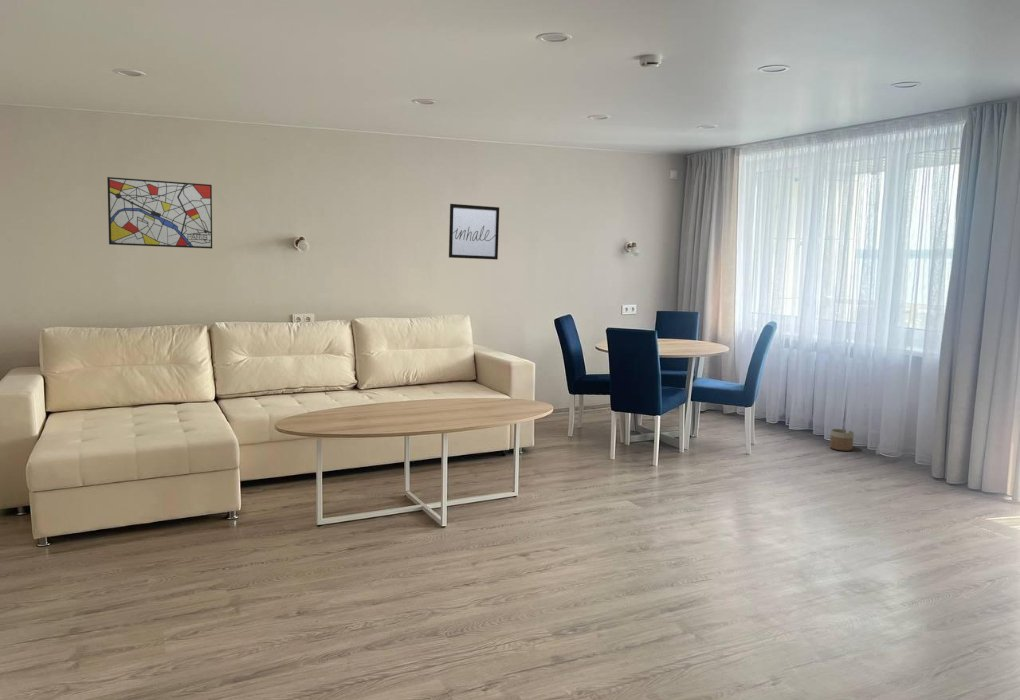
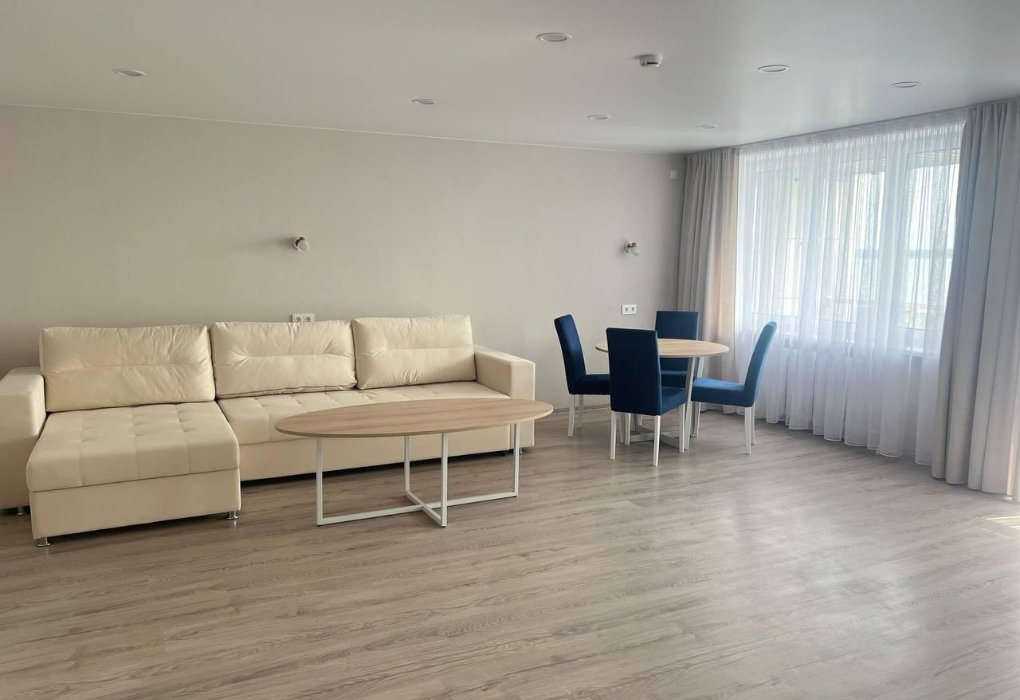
- wall art [448,203,500,260]
- wall art [106,176,213,250]
- planter [829,428,855,452]
